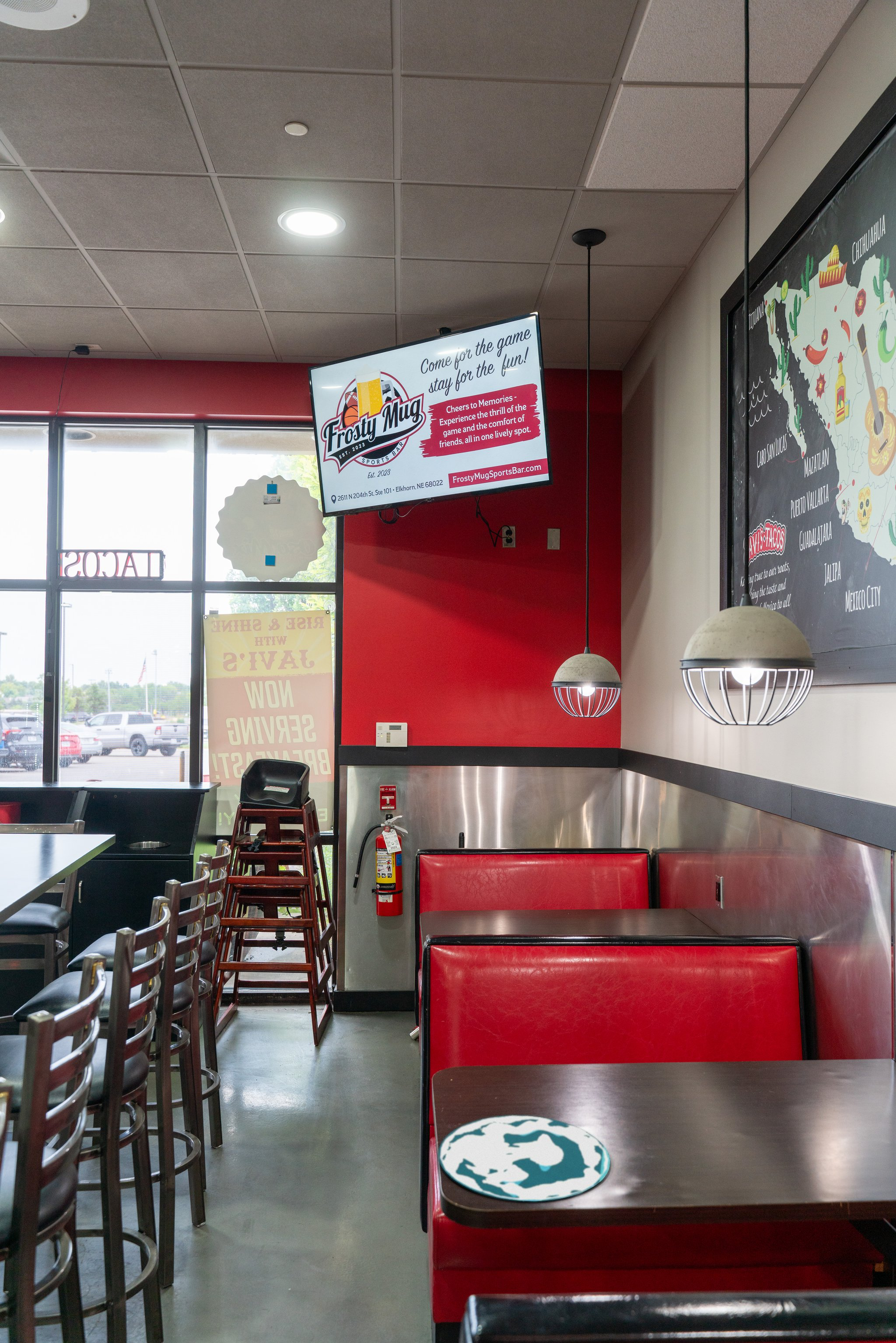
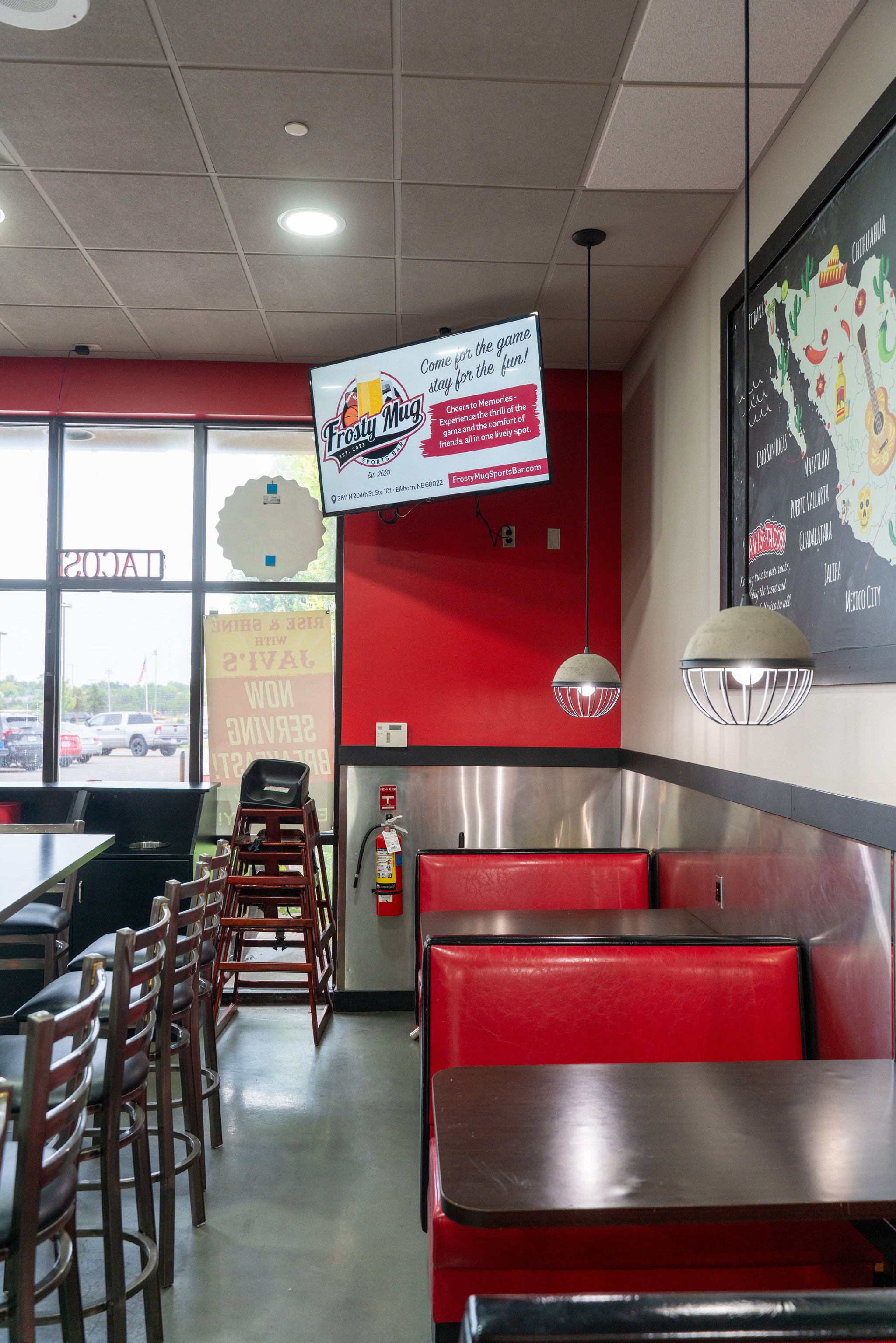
- plate [437,1115,611,1202]
